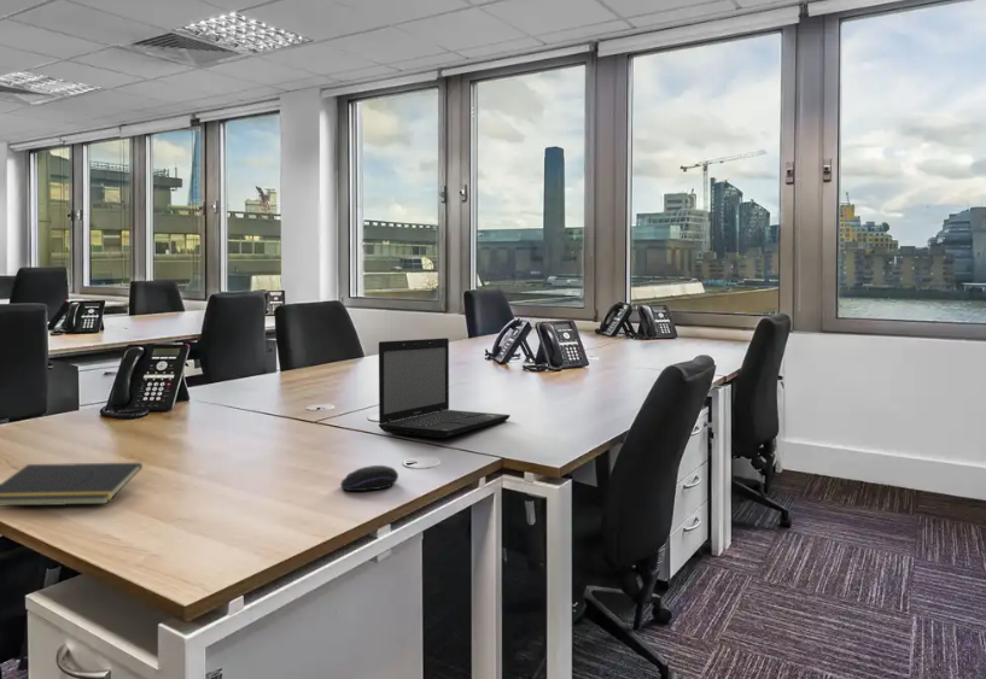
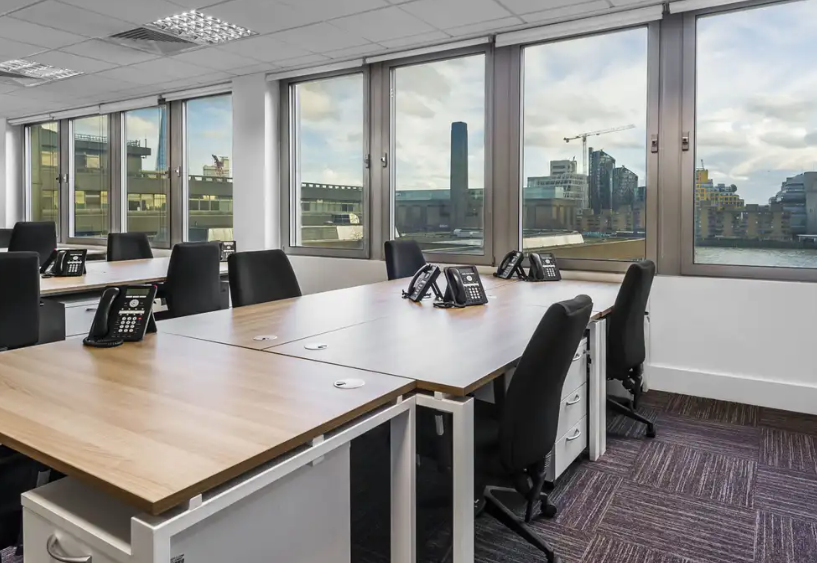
- laptop [378,336,512,439]
- computer mouse [339,464,399,492]
- notepad [0,462,144,508]
